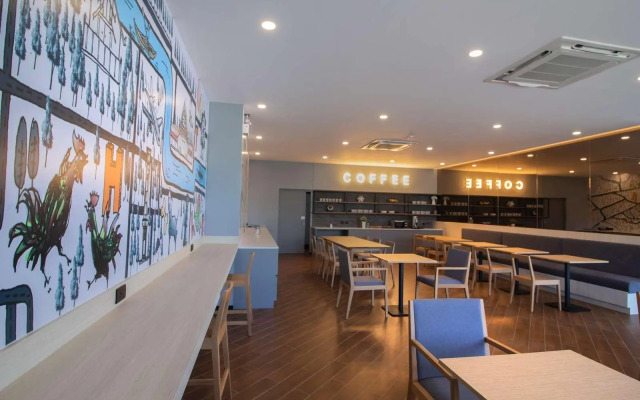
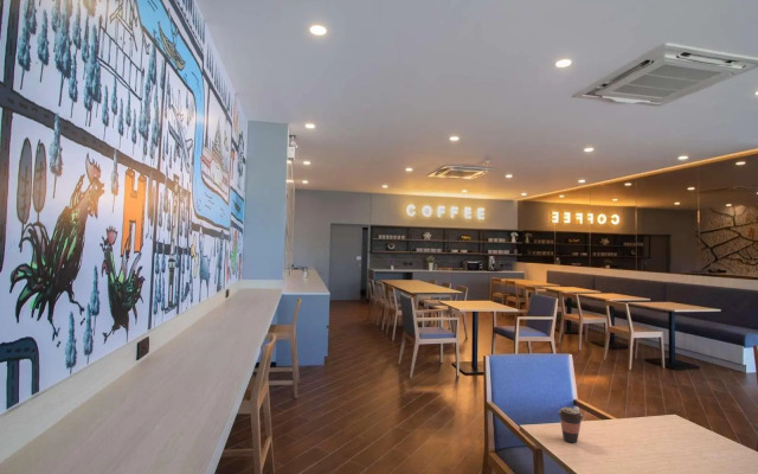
+ coffee cup [557,406,584,443]
